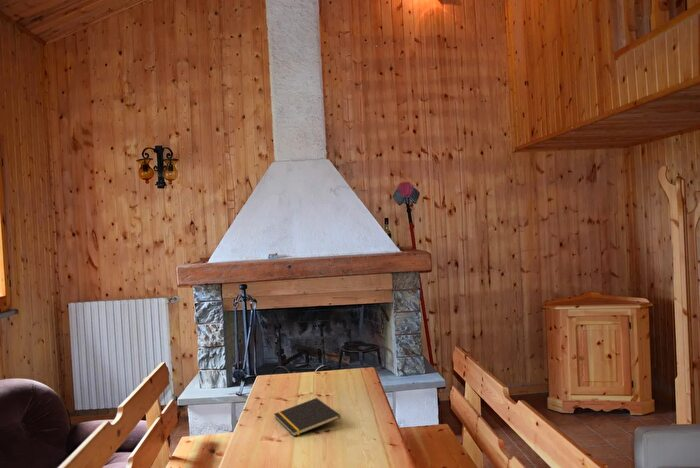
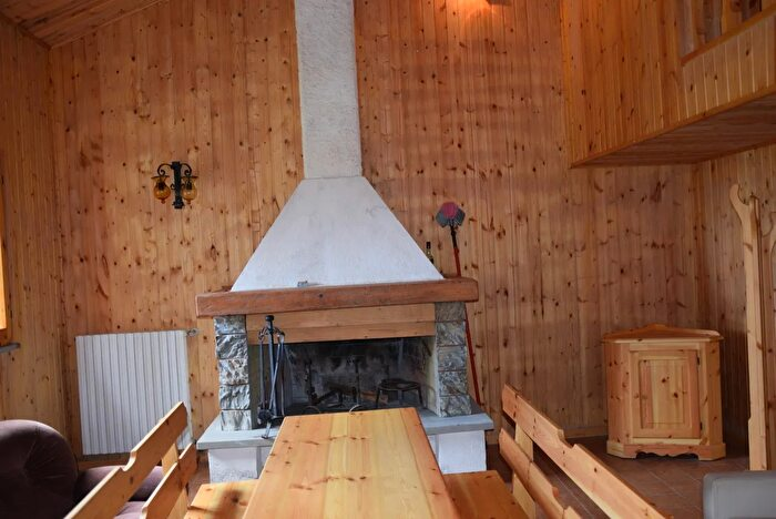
- notepad [273,397,341,437]
